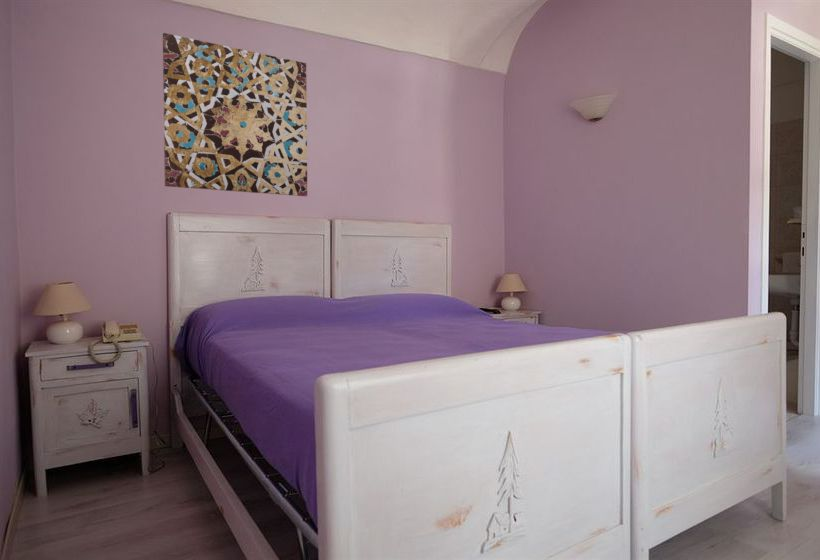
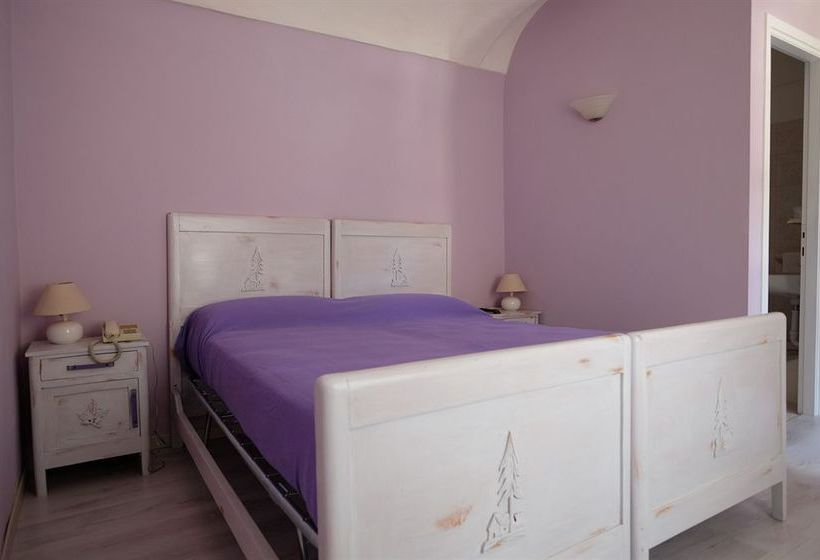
- wall art [162,32,308,197]
